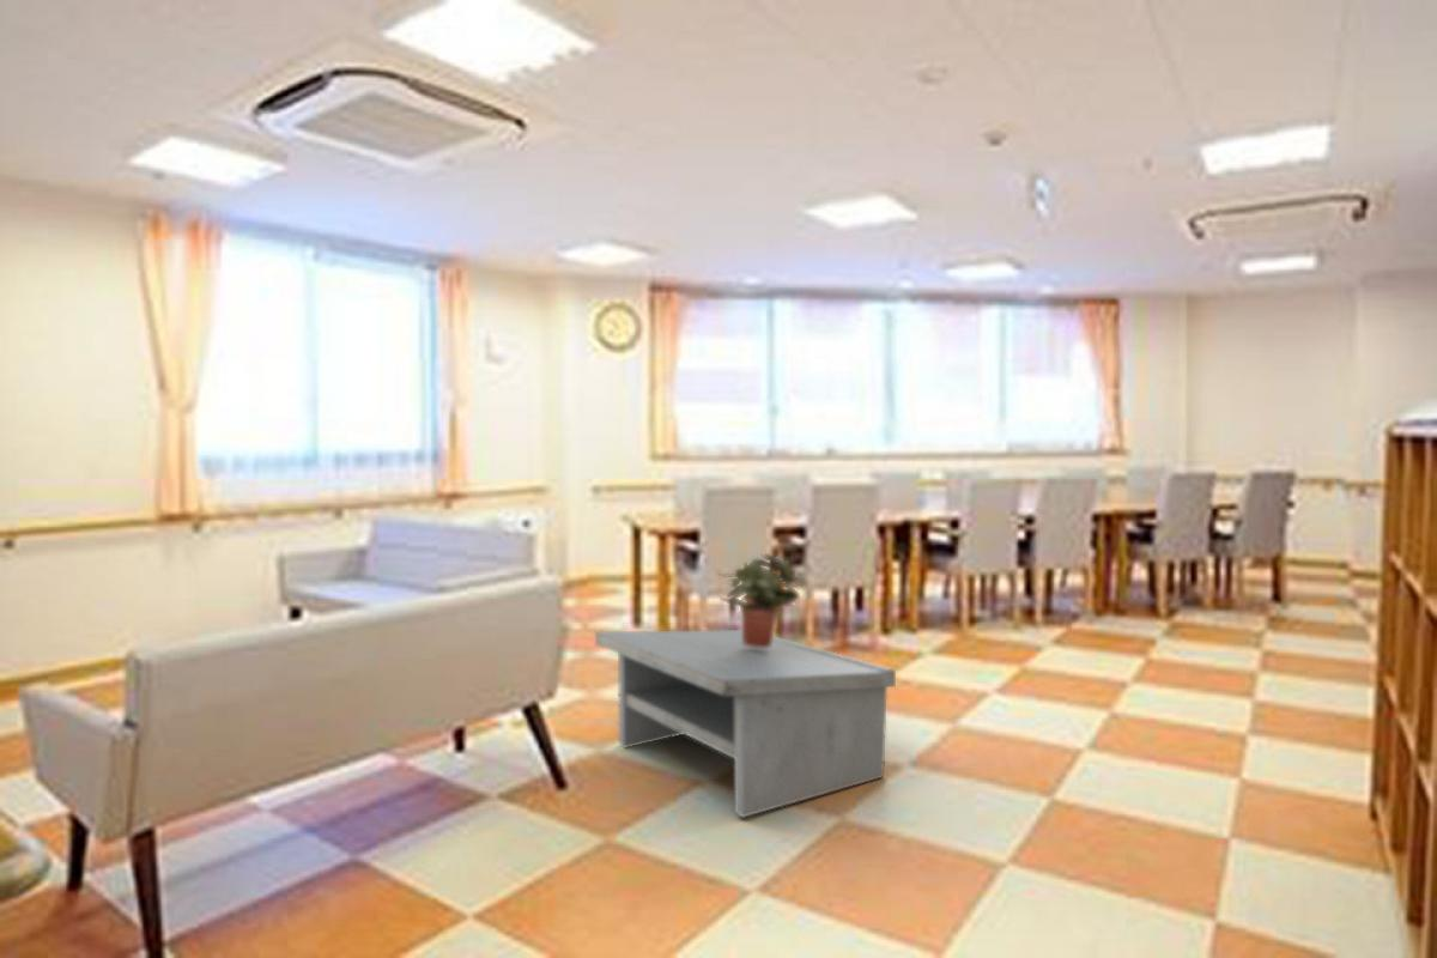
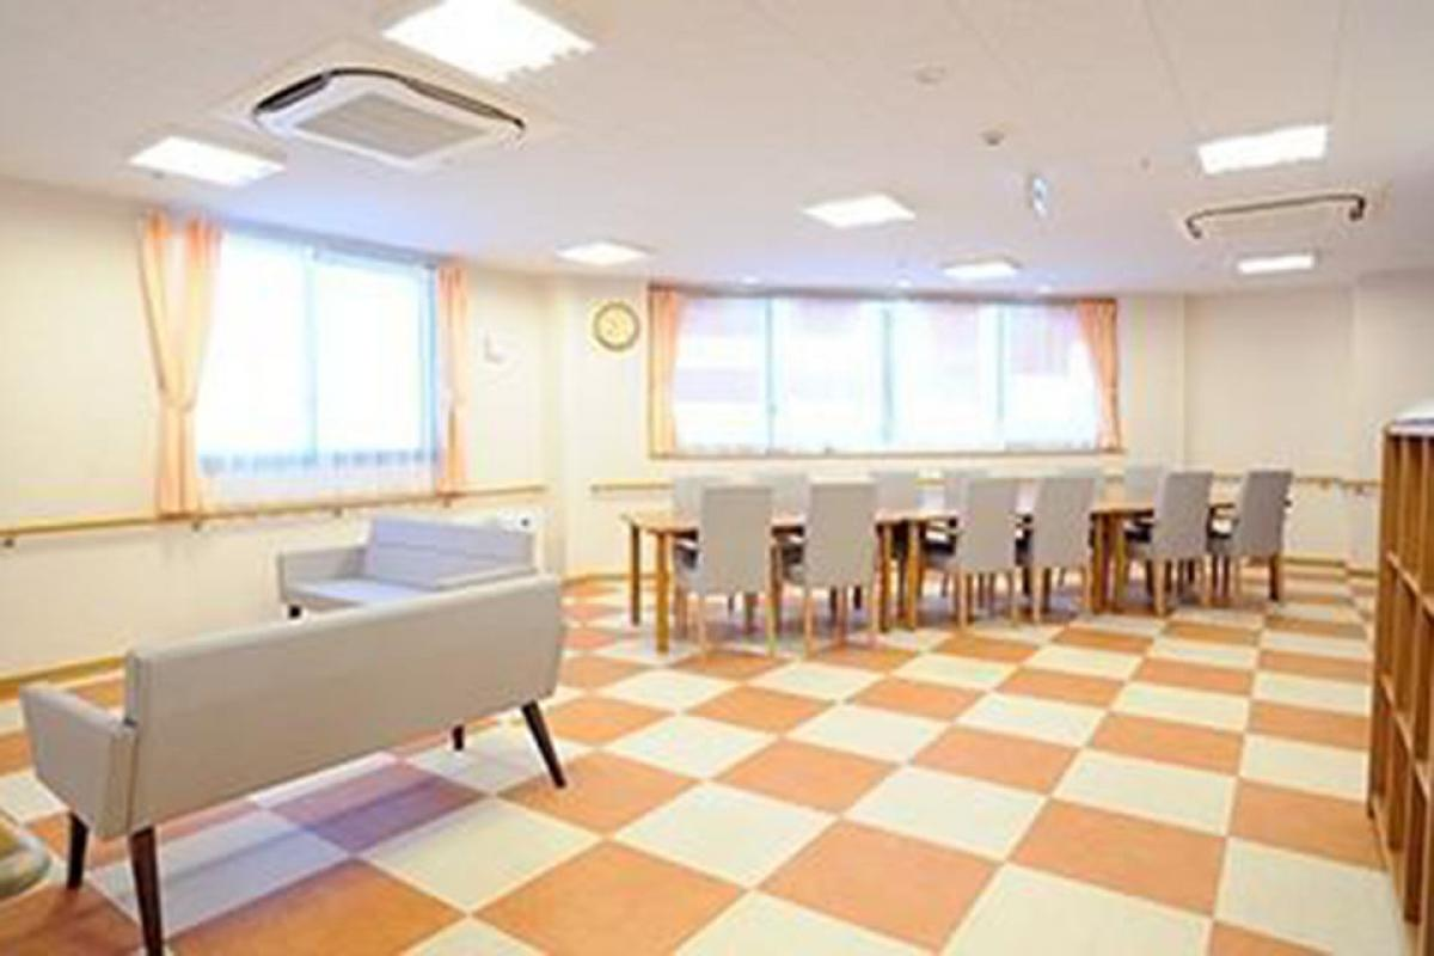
- potted plant [717,552,806,648]
- coffee table [594,626,897,819]
